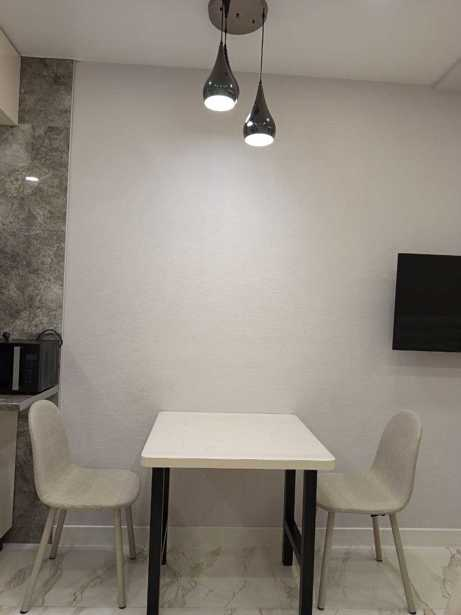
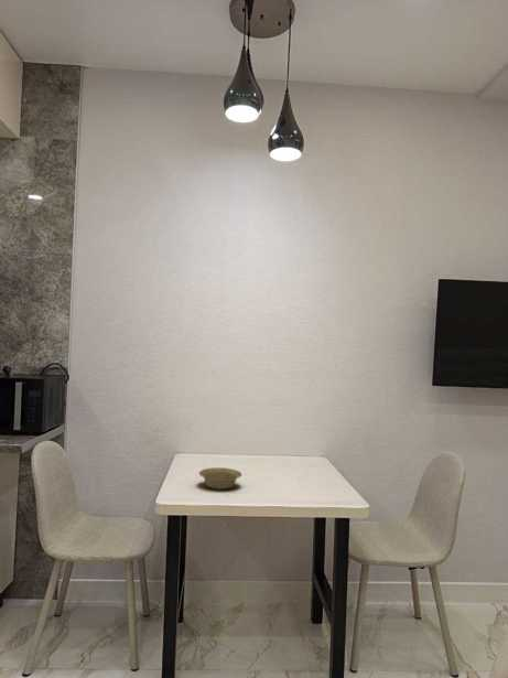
+ bowl [198,466,242,491]
